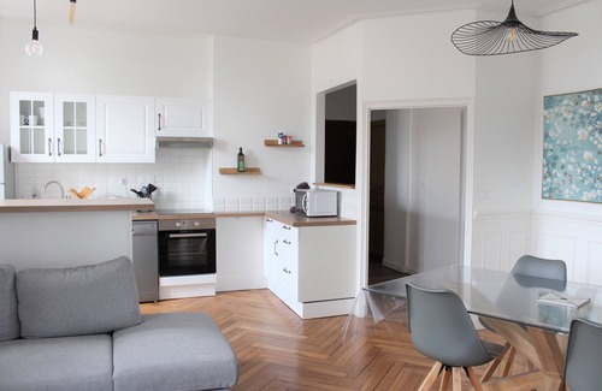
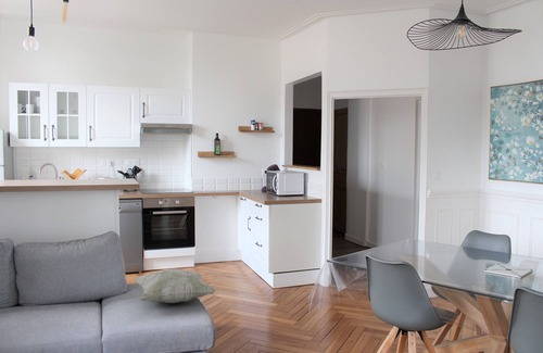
+ decorative pillow [134,267,216,304]
